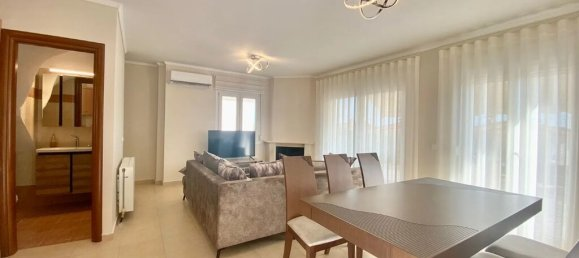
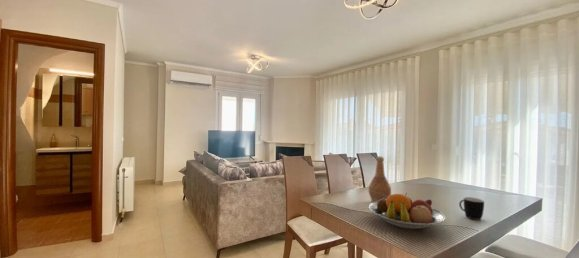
+ vase [367,155,392,203]
+ fruit bowl [368,192,446,230]
+ mug [458,196,485,221]
